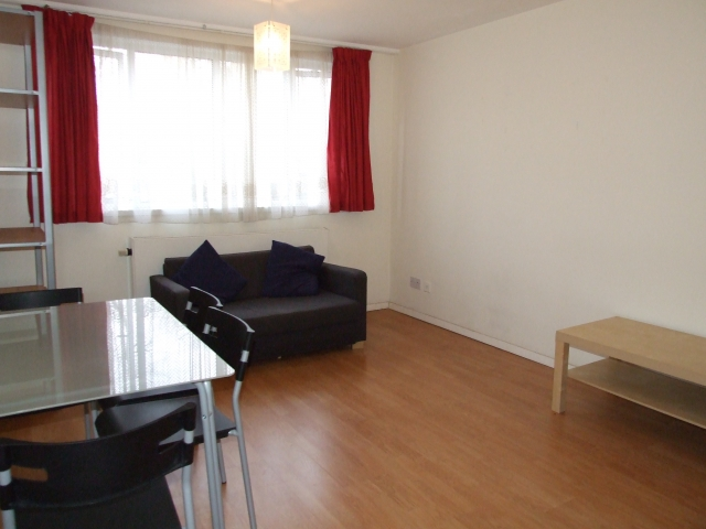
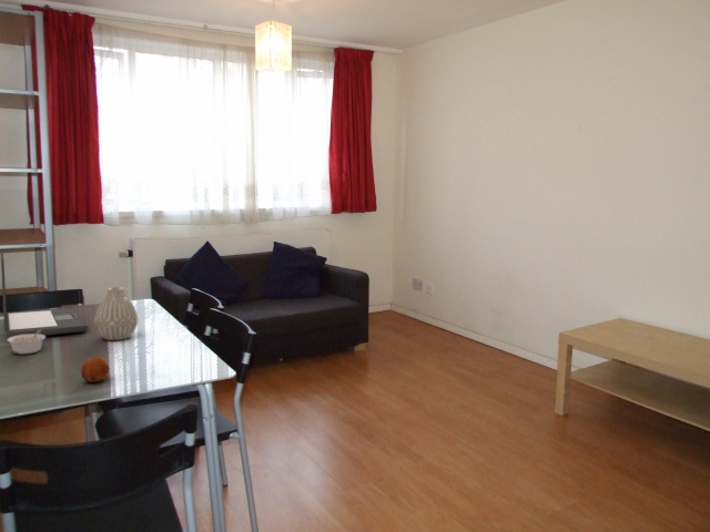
+ fruit [80,355,110,383]
+ legume [7,330,47,355]
+ laptop [0,249,89,339]
+ vase [93,286,139,341]
